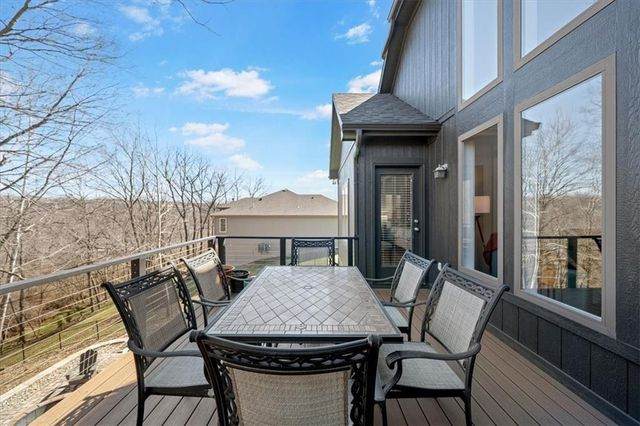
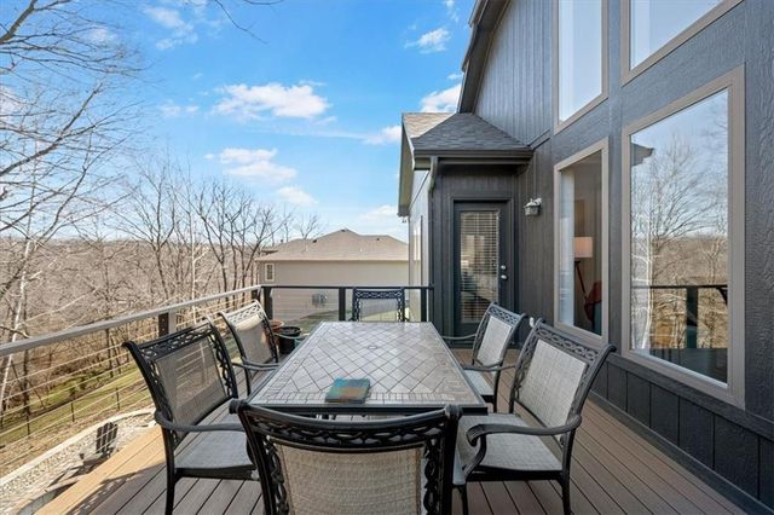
+ dish towel [324,377,371,404]
